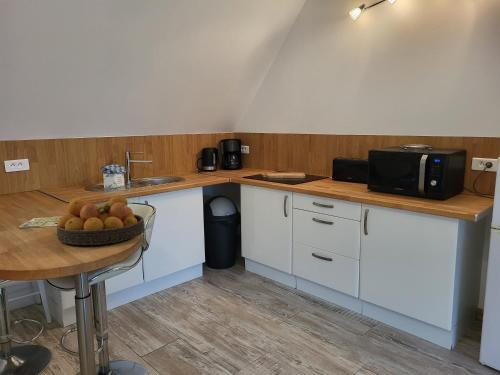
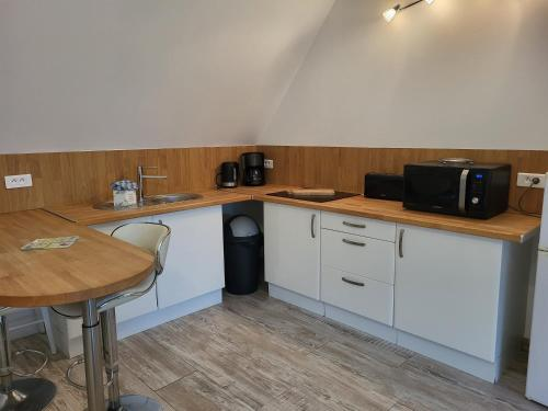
- fruit bowl [56,194,145,246]
